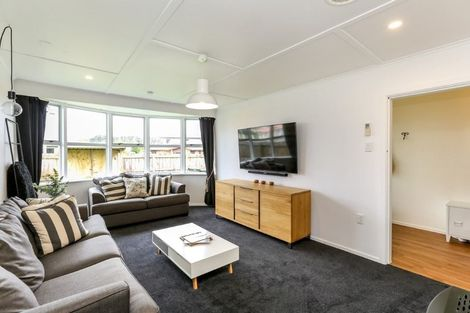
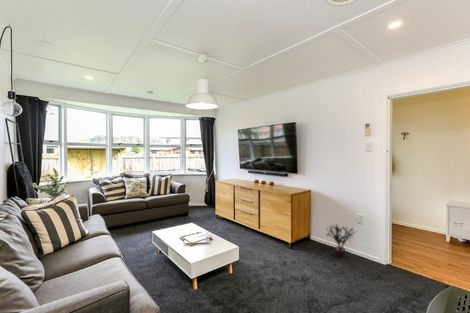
+ potted plant [325,224,358,258]
